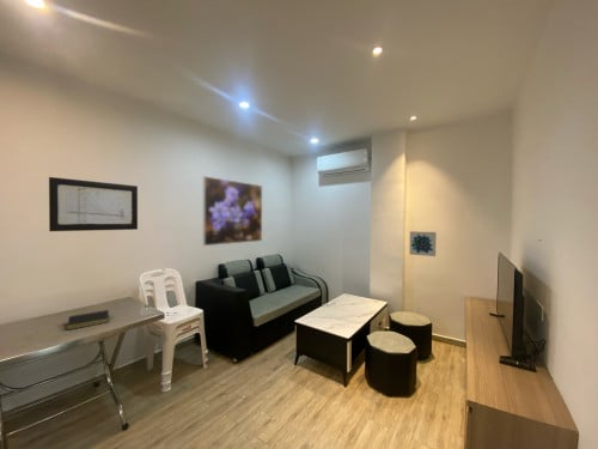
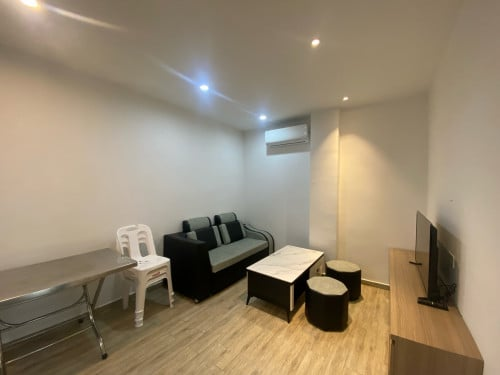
- notepad [66,309,110,330]
- wall art [409,230,438,257]
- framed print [202,175,263,247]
- wall art [48,176,139,232]
